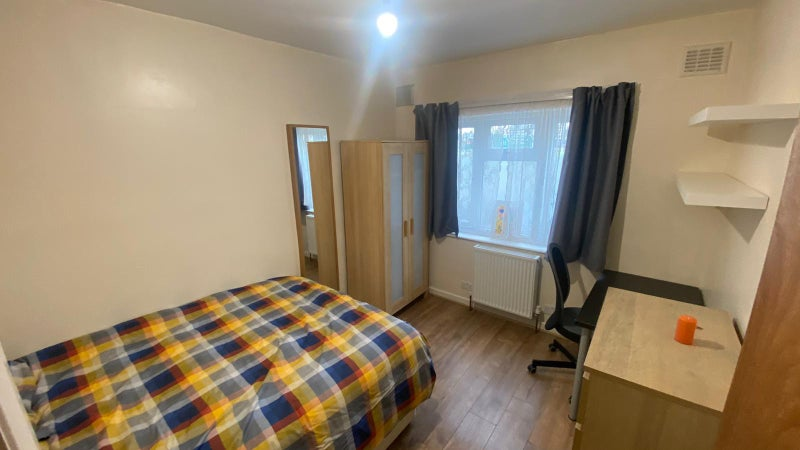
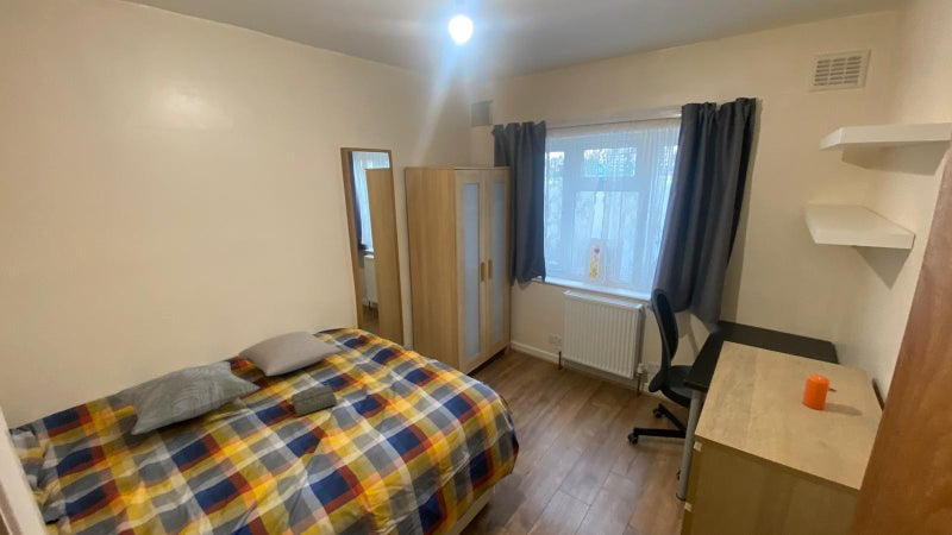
+ pillow [237,331,343,377]
+ decorative pillow [114,360,261,436]
+ diary [290,383,345,418]
